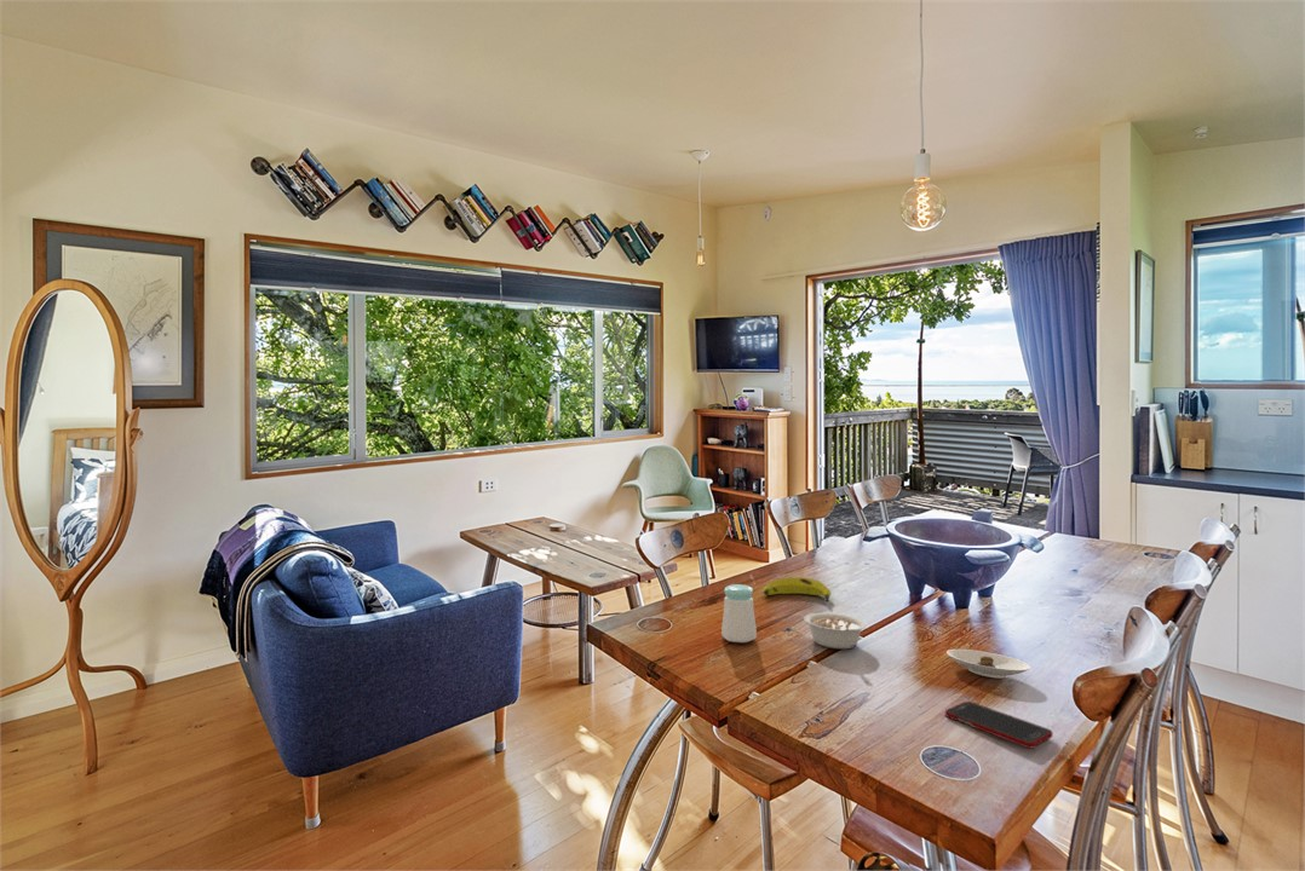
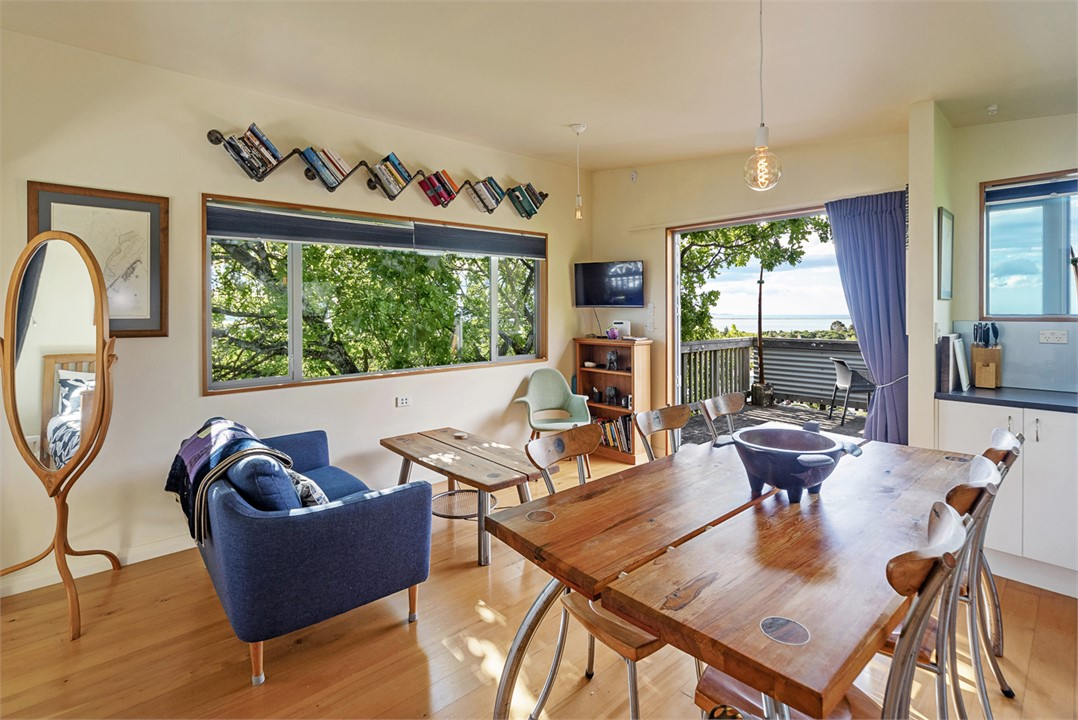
- cell phone [944,700,1054,749]
- legume [803,612,868,650]
- banana [761,576,832,604]
- salt shaker [720,583,758,644]
- saucer [945,648,1031,680]
